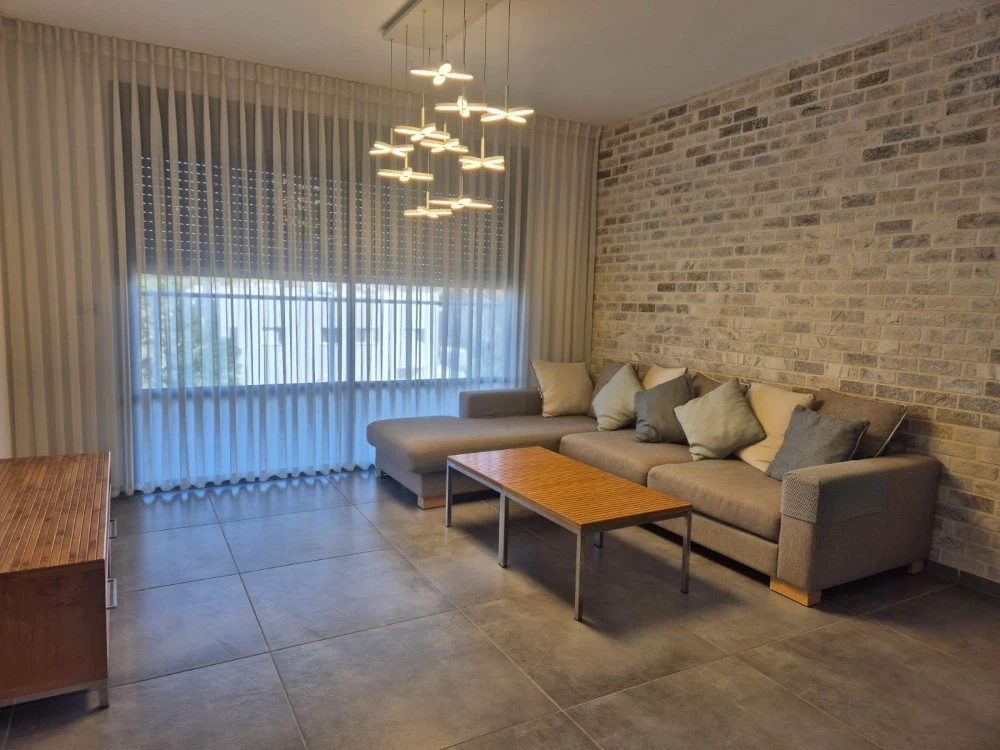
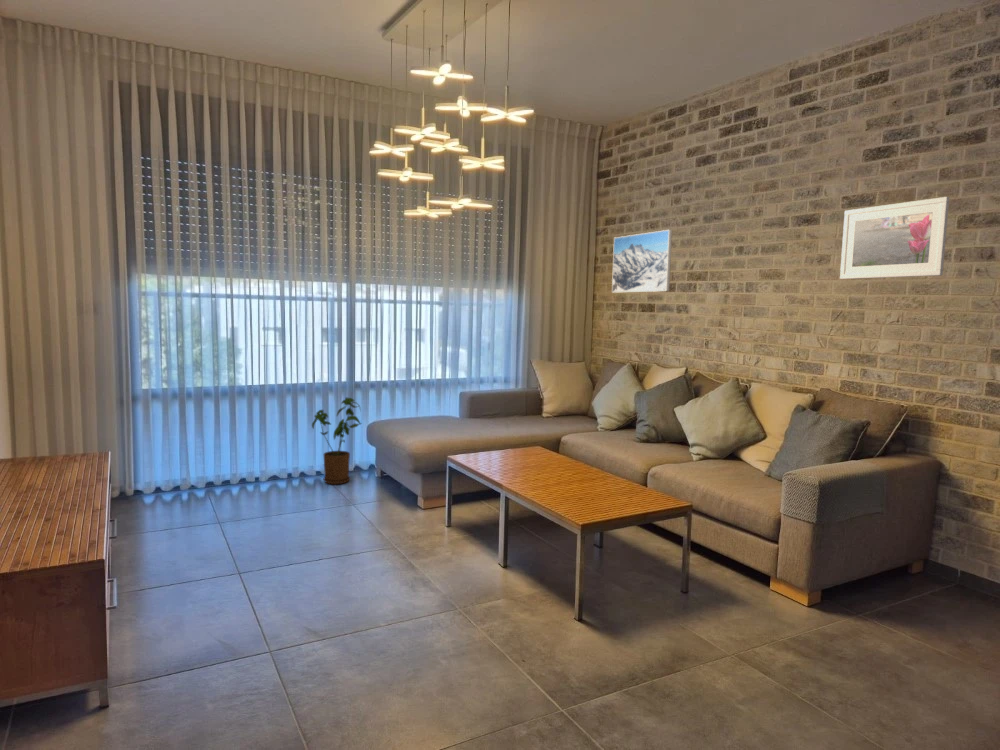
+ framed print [611,229,673,294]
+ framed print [839,196,950,280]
+ house plant [311,396,363,485]
